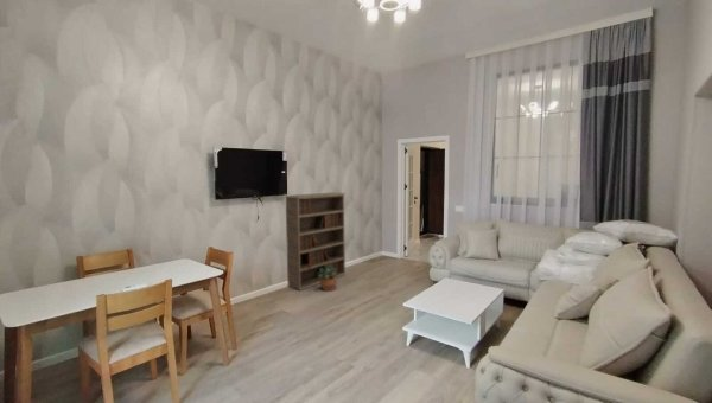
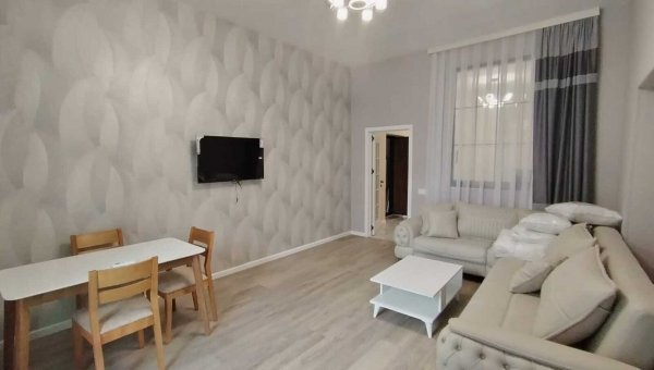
- bookshelf [284,192,347,292]
- potted plant [318,264,338,292]
